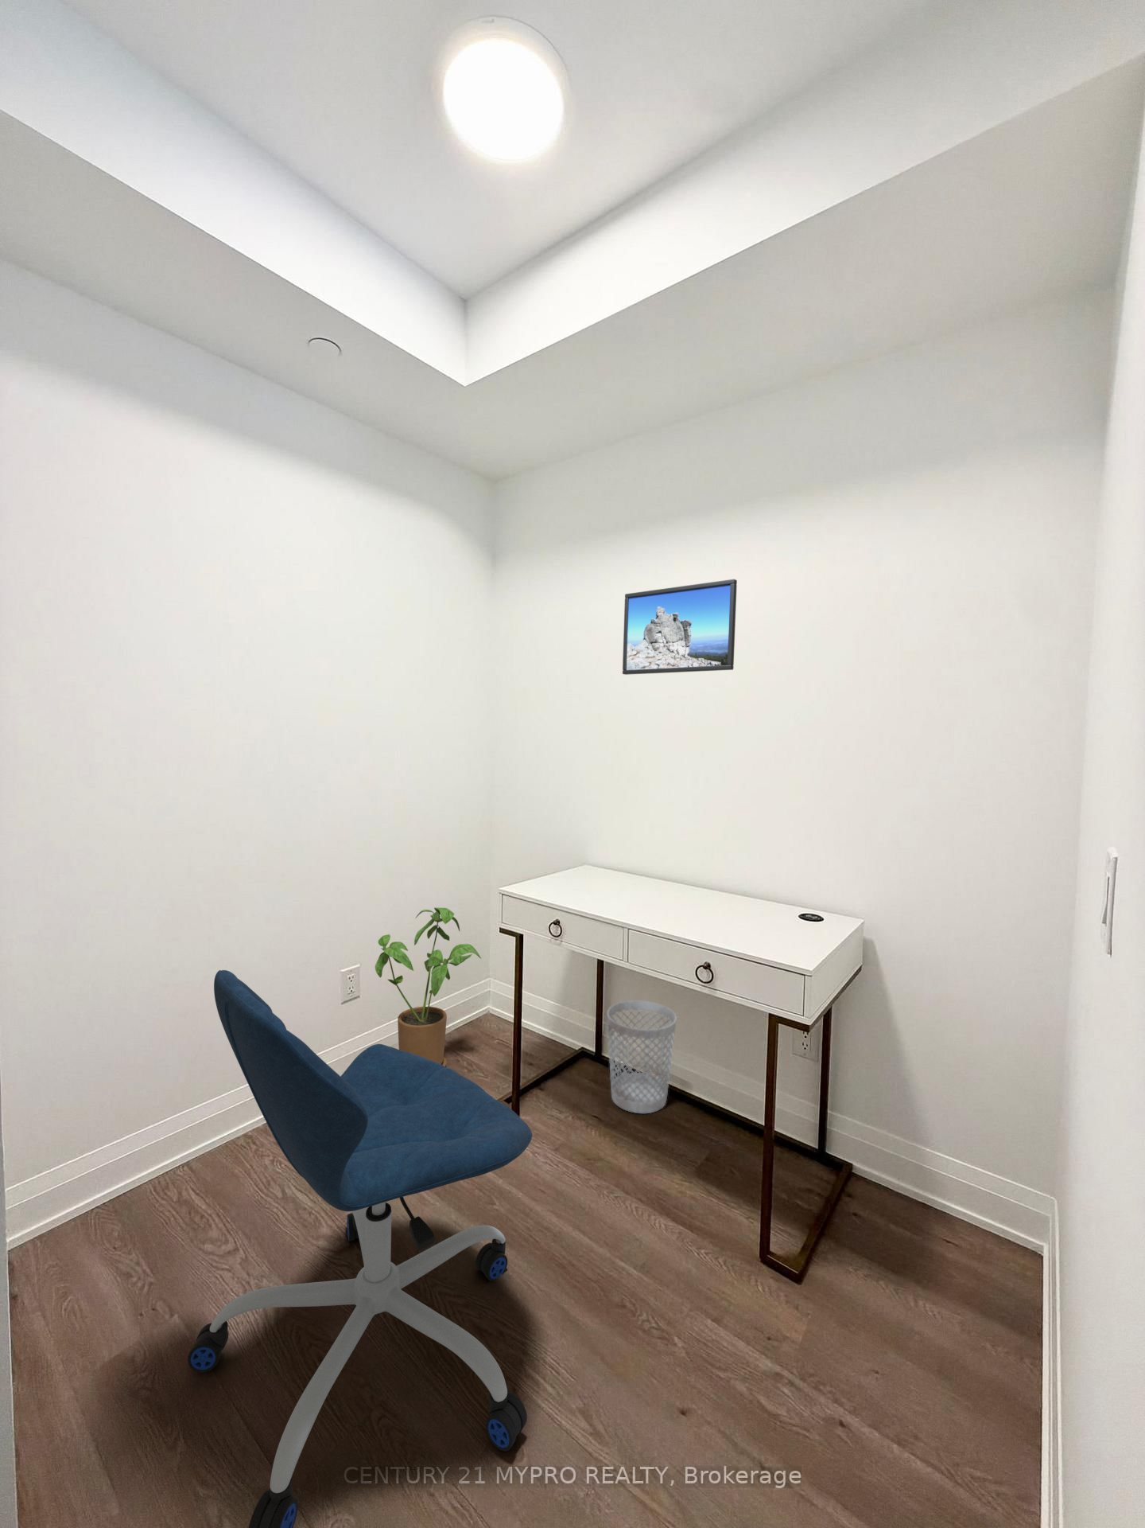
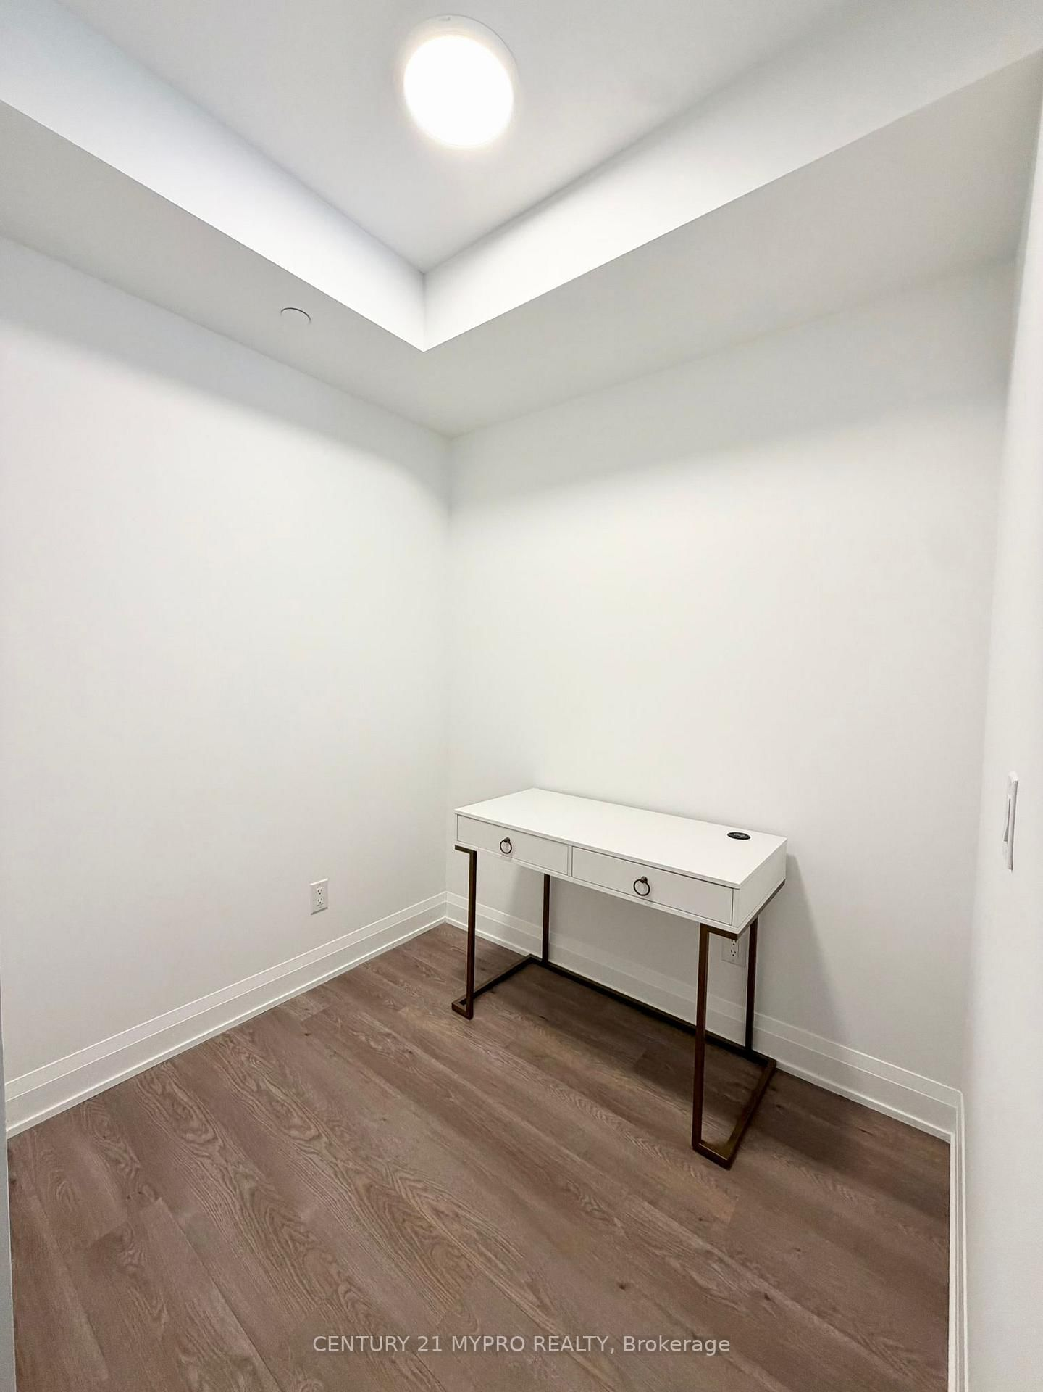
- office chair [186,970,533,1528]
- wastebasket [606,1000,677,1114]
- house plant [374,906,482,1066]
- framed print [622,579,738,676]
